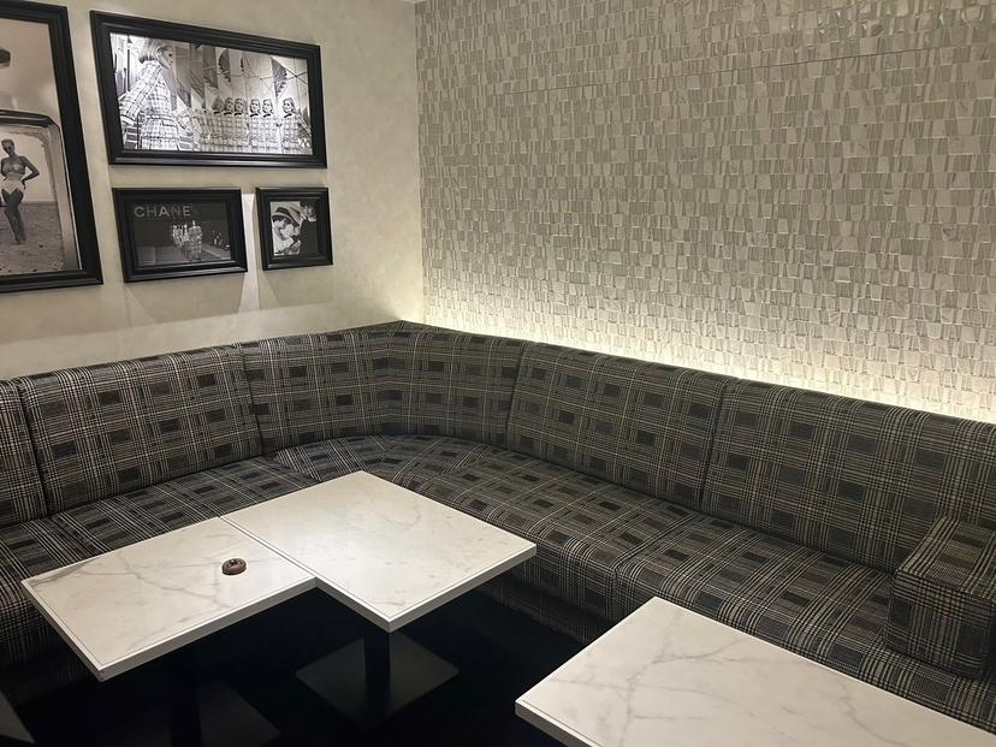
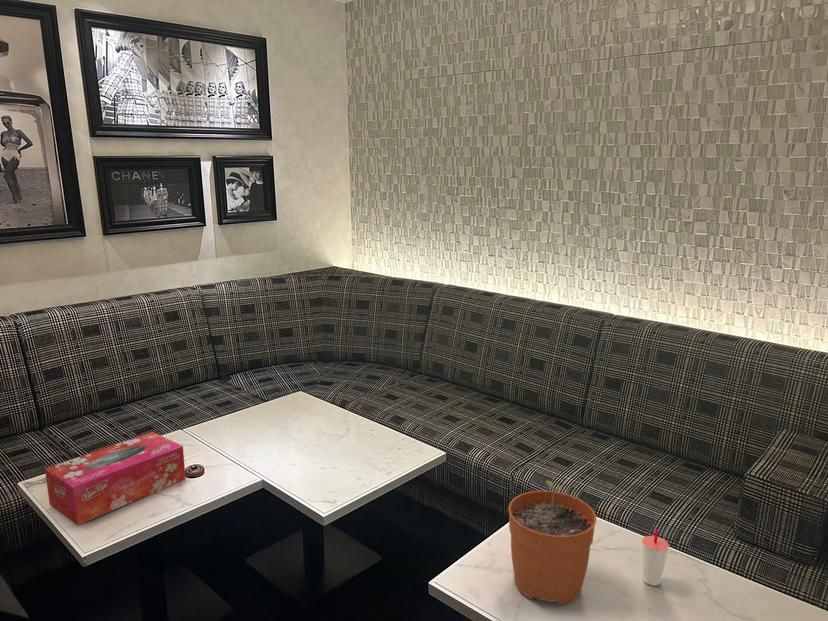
+ plant pot [507,480,597,606]
+ tissue box [44,431,187,526]
+ cup [641,529,670,587]
